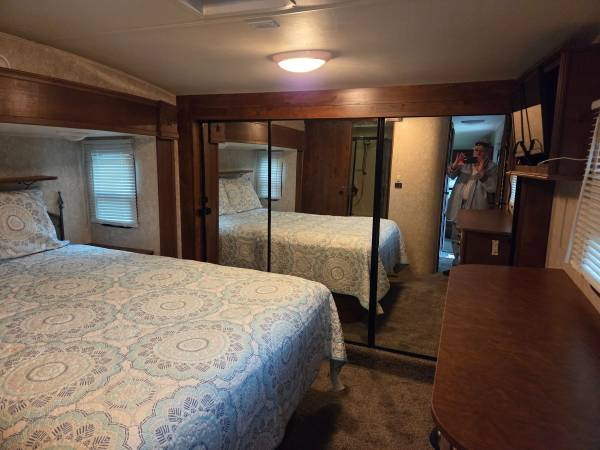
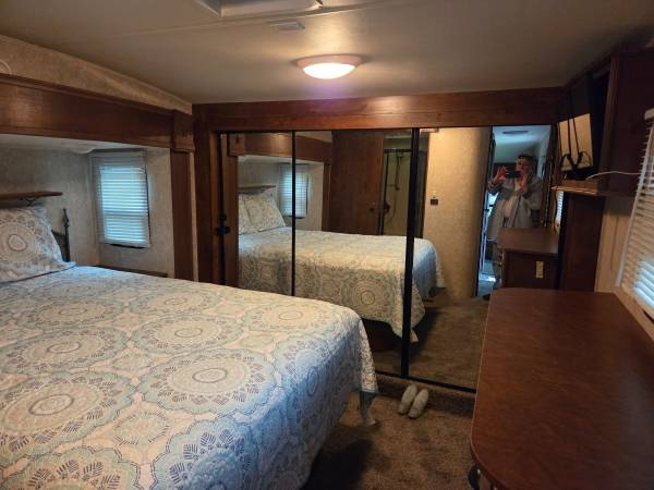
+ slippers [397,383,429,418]
